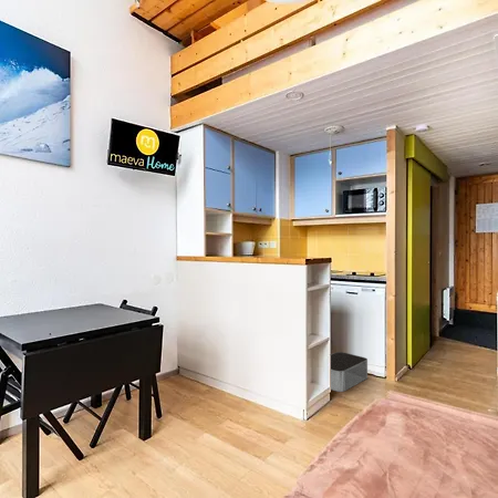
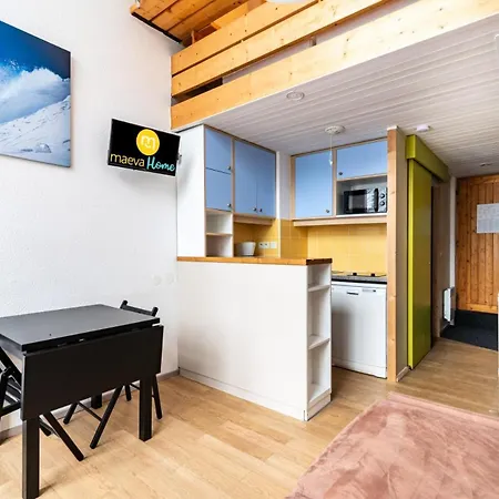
- storage bin [330,351,369,393]
